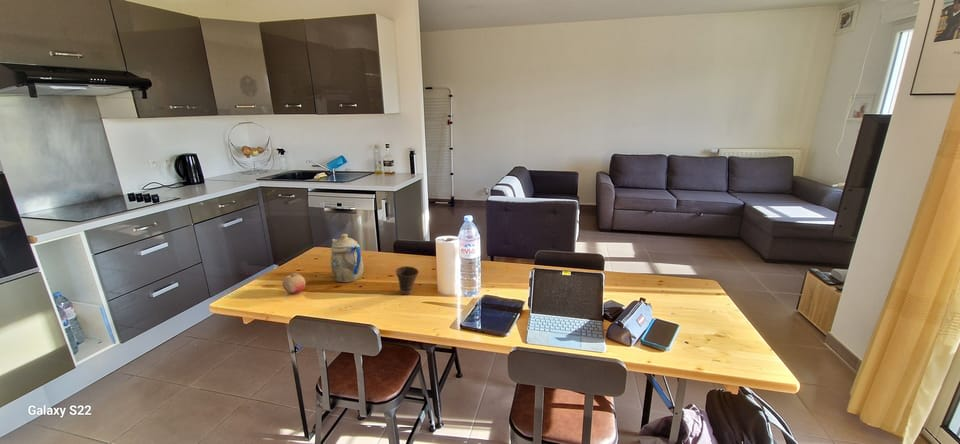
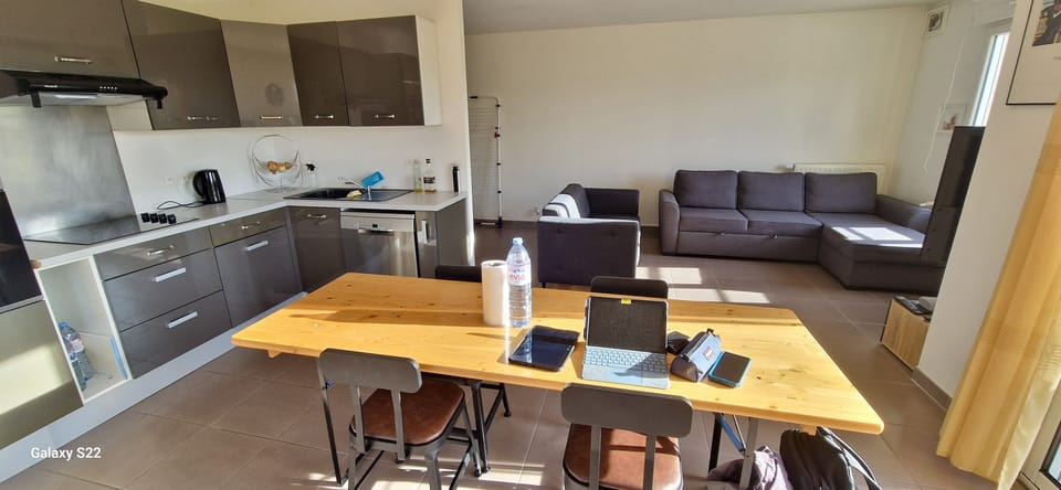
- fruit [282,272,307,295]
- cup [395,265,420,296]
- teapot [330,233,364,283]
